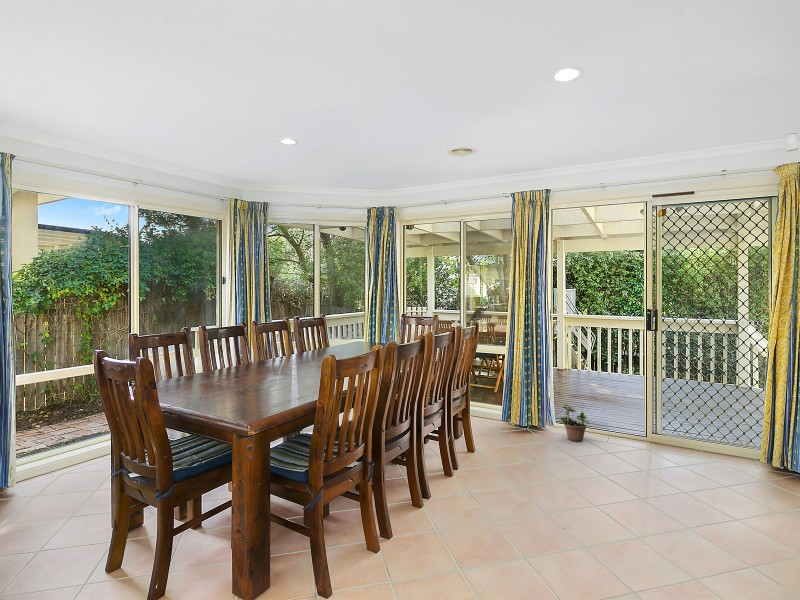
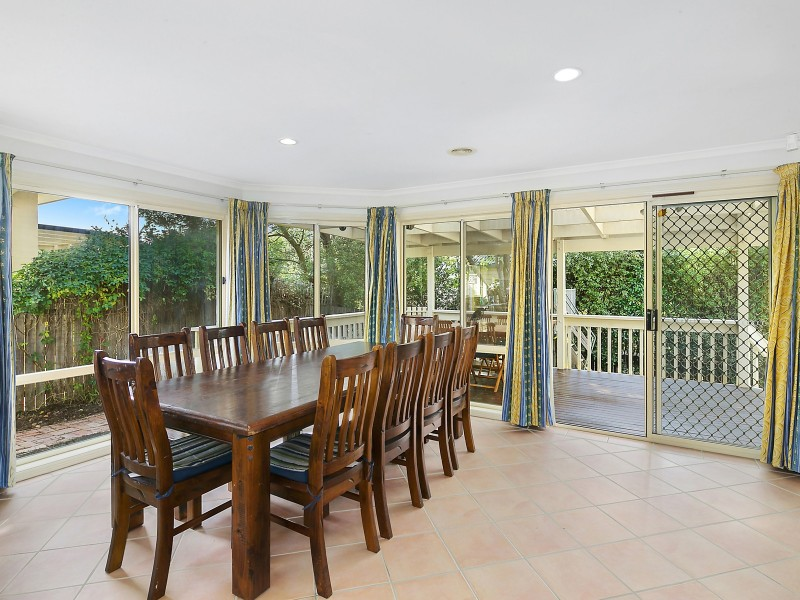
- potted plant [558,402,590,442]
